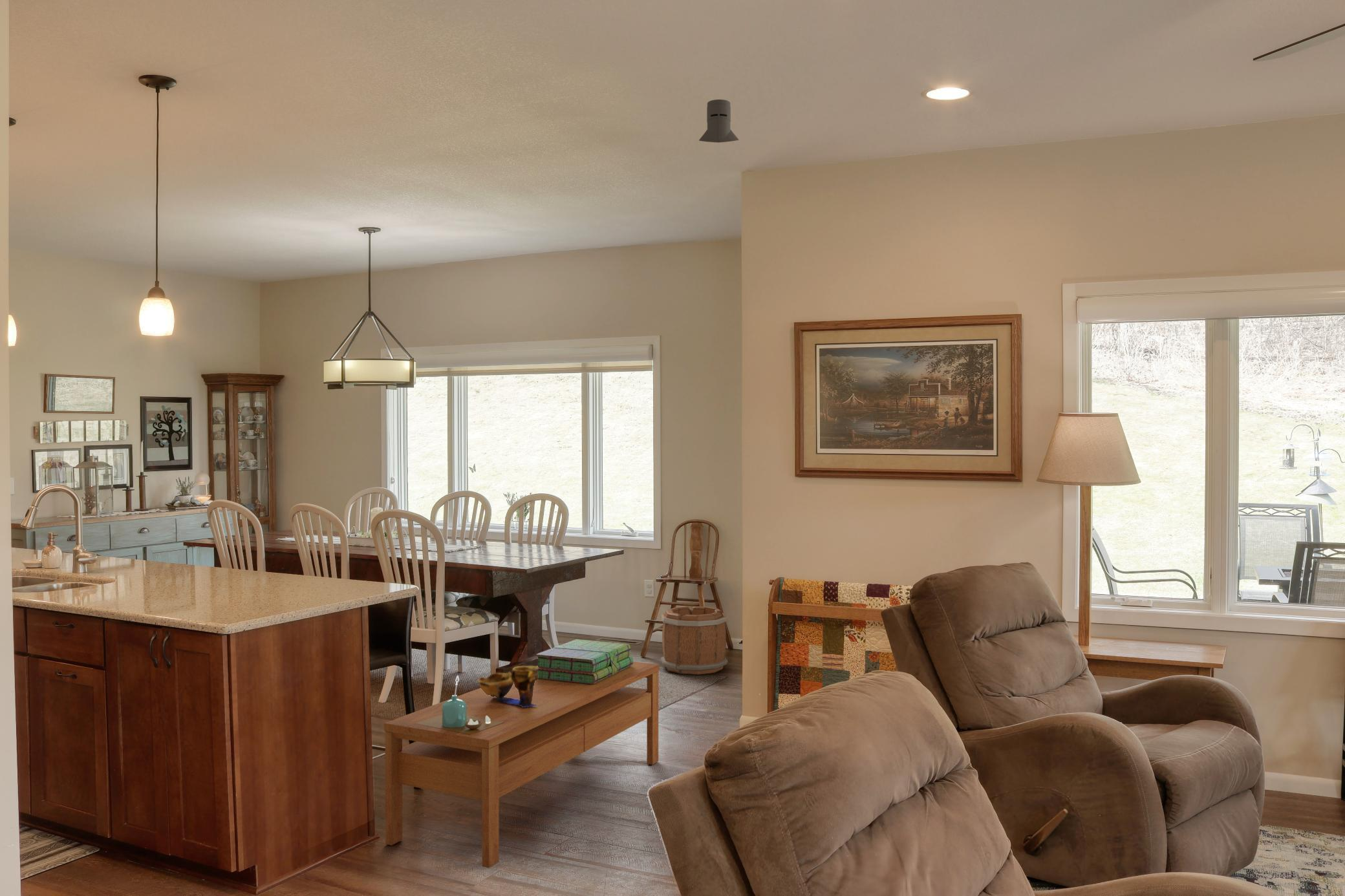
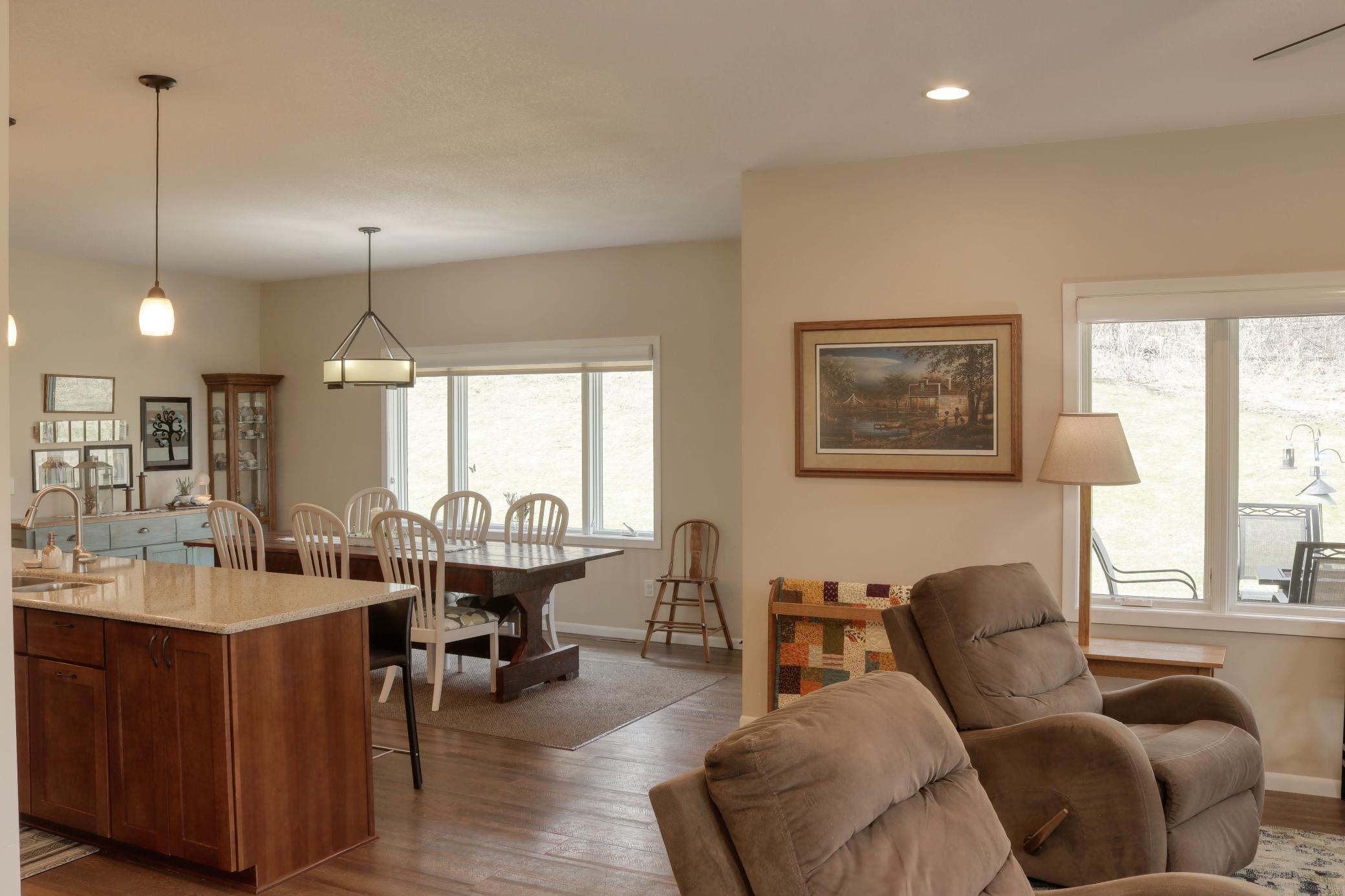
- decorative bowl [477,665,539,707]
- candle [416,675,504,734]
- stack of books [535,639,634,684]
- bucket [660,606,728,676]
- coffee table [383,661,660,868]
- knight helmet [698,99,739,144]
